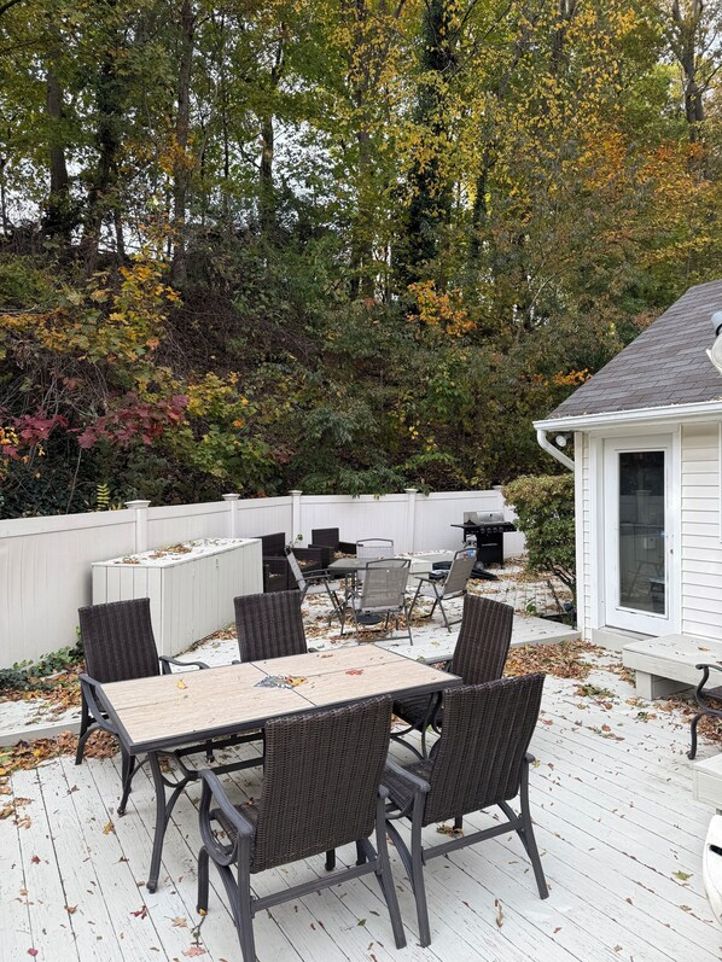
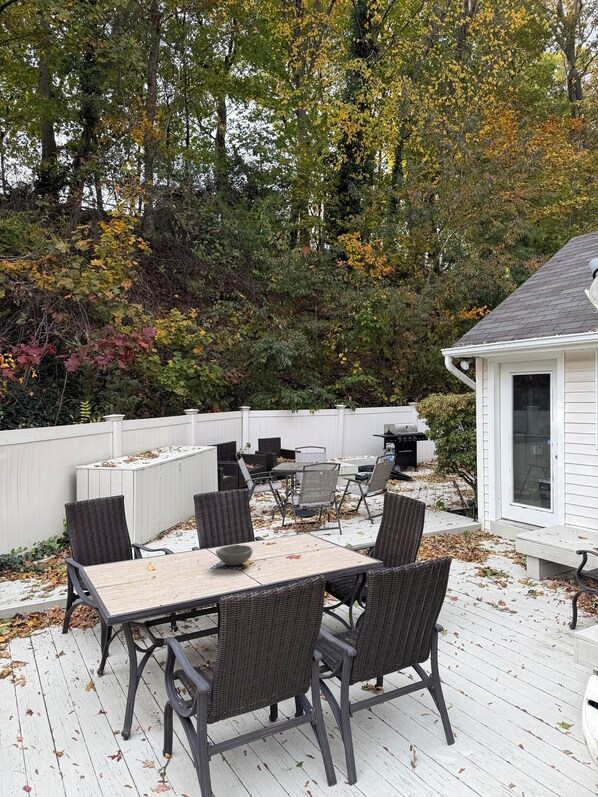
+ bowl [215,544,253,566]
